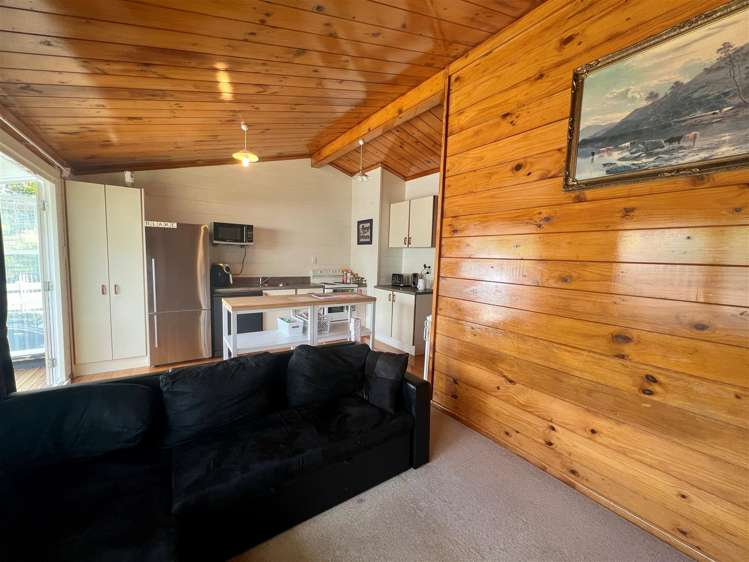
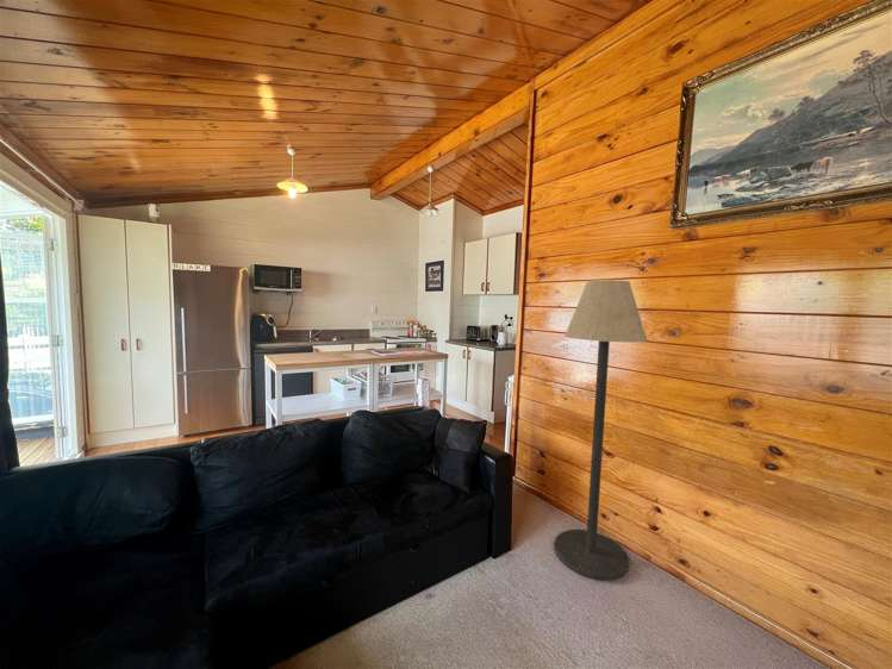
+ floor lamp [554,280,648,581]
